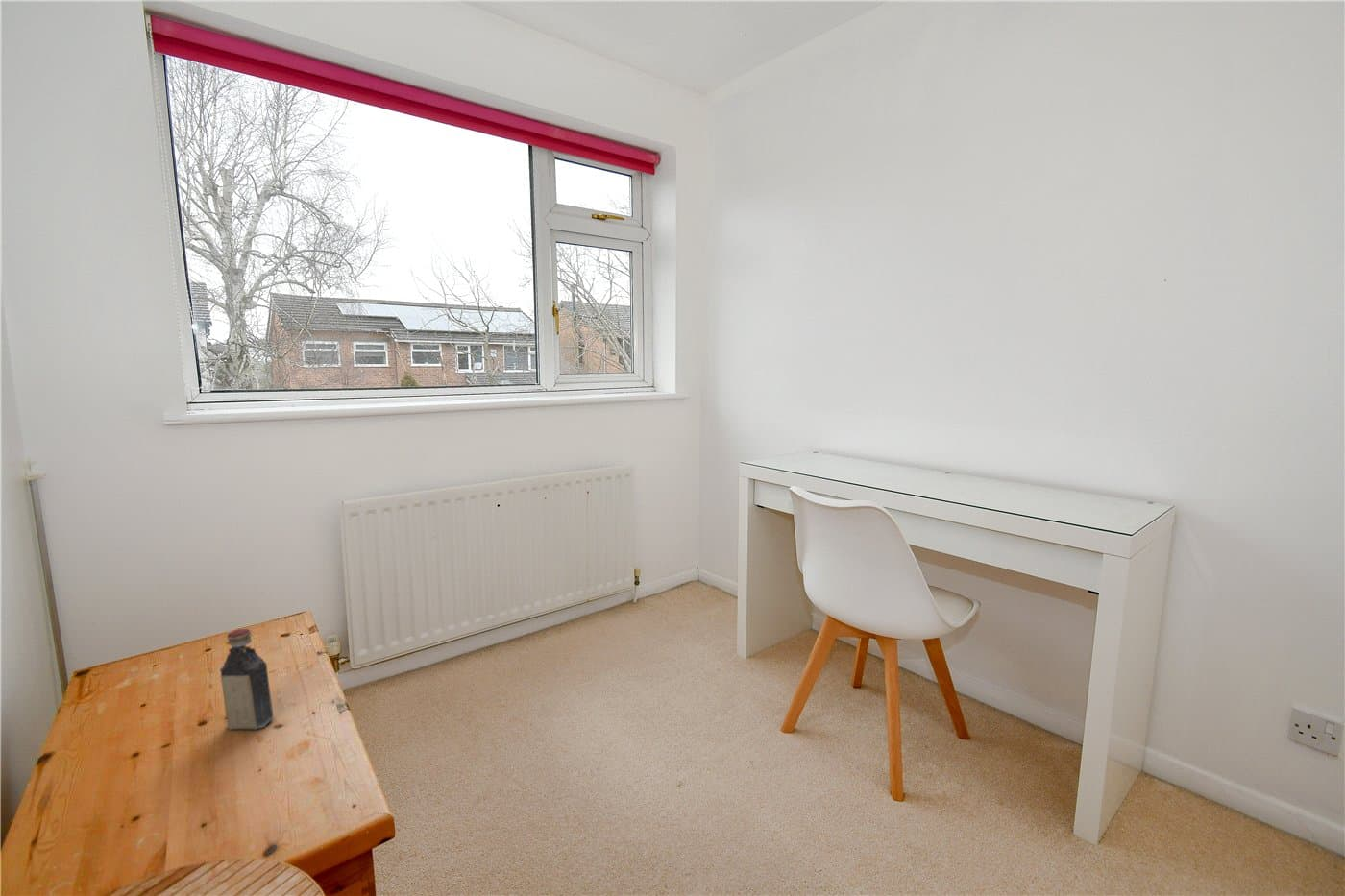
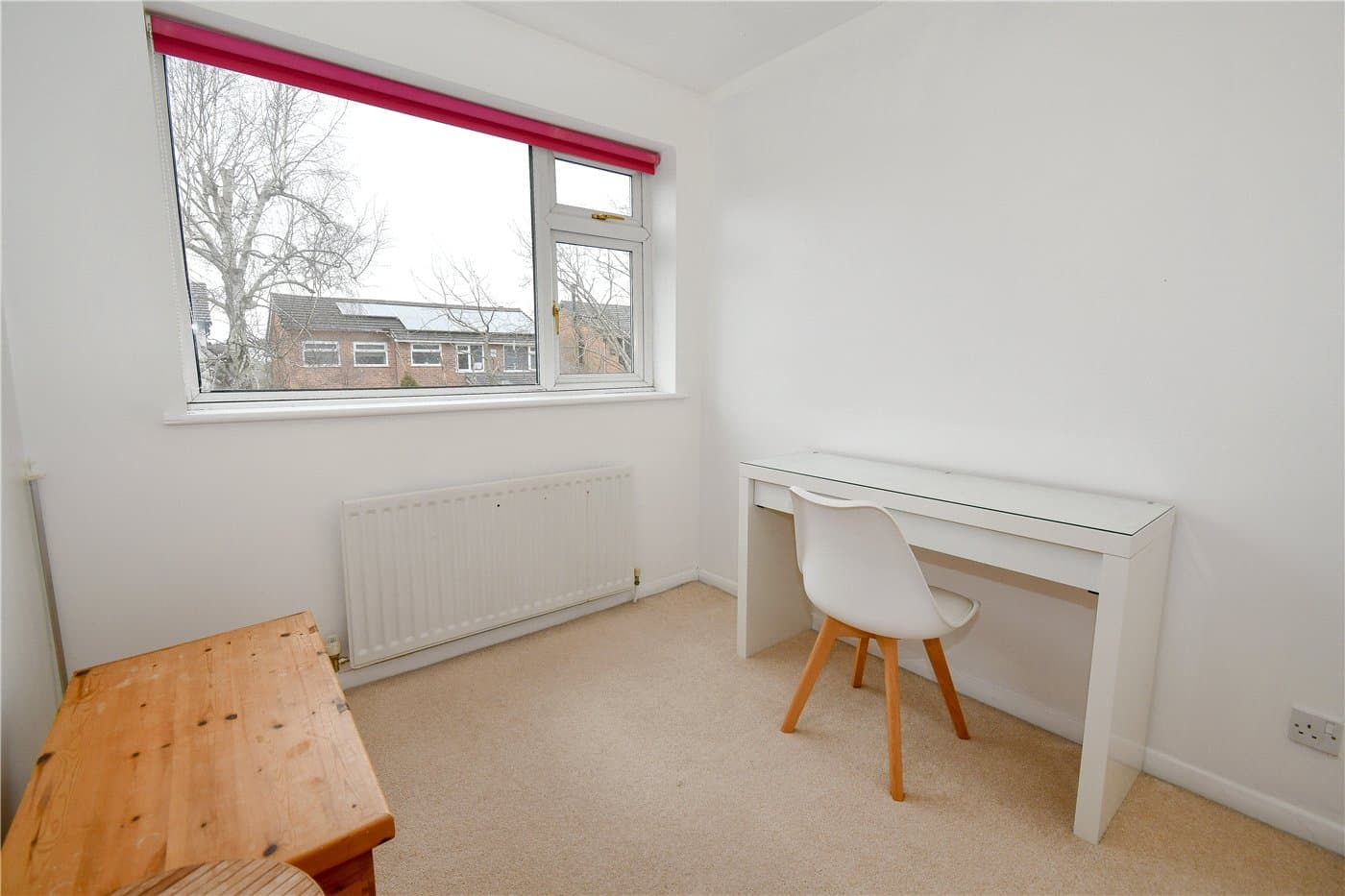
- bottle [219,628,274,731]
